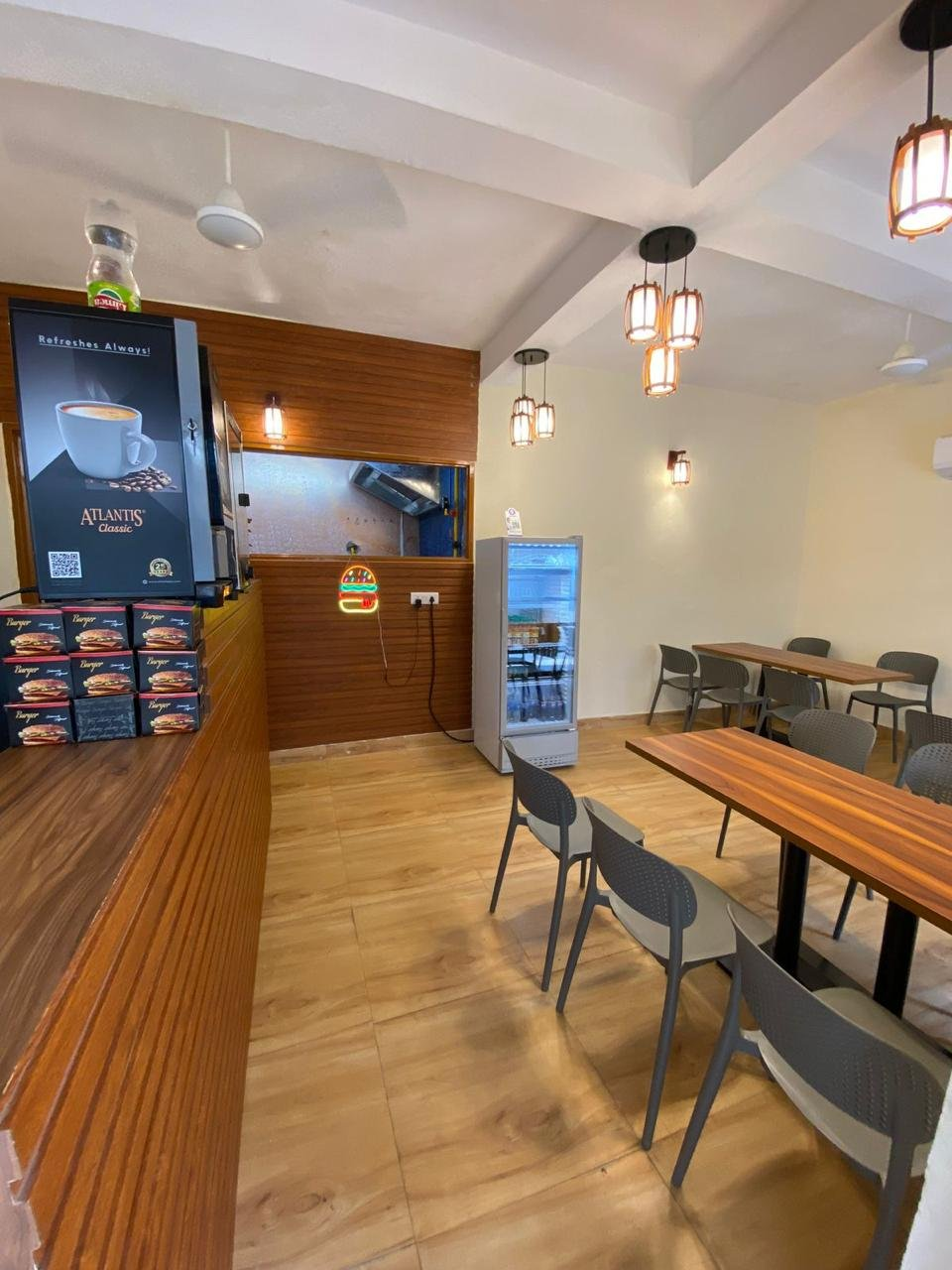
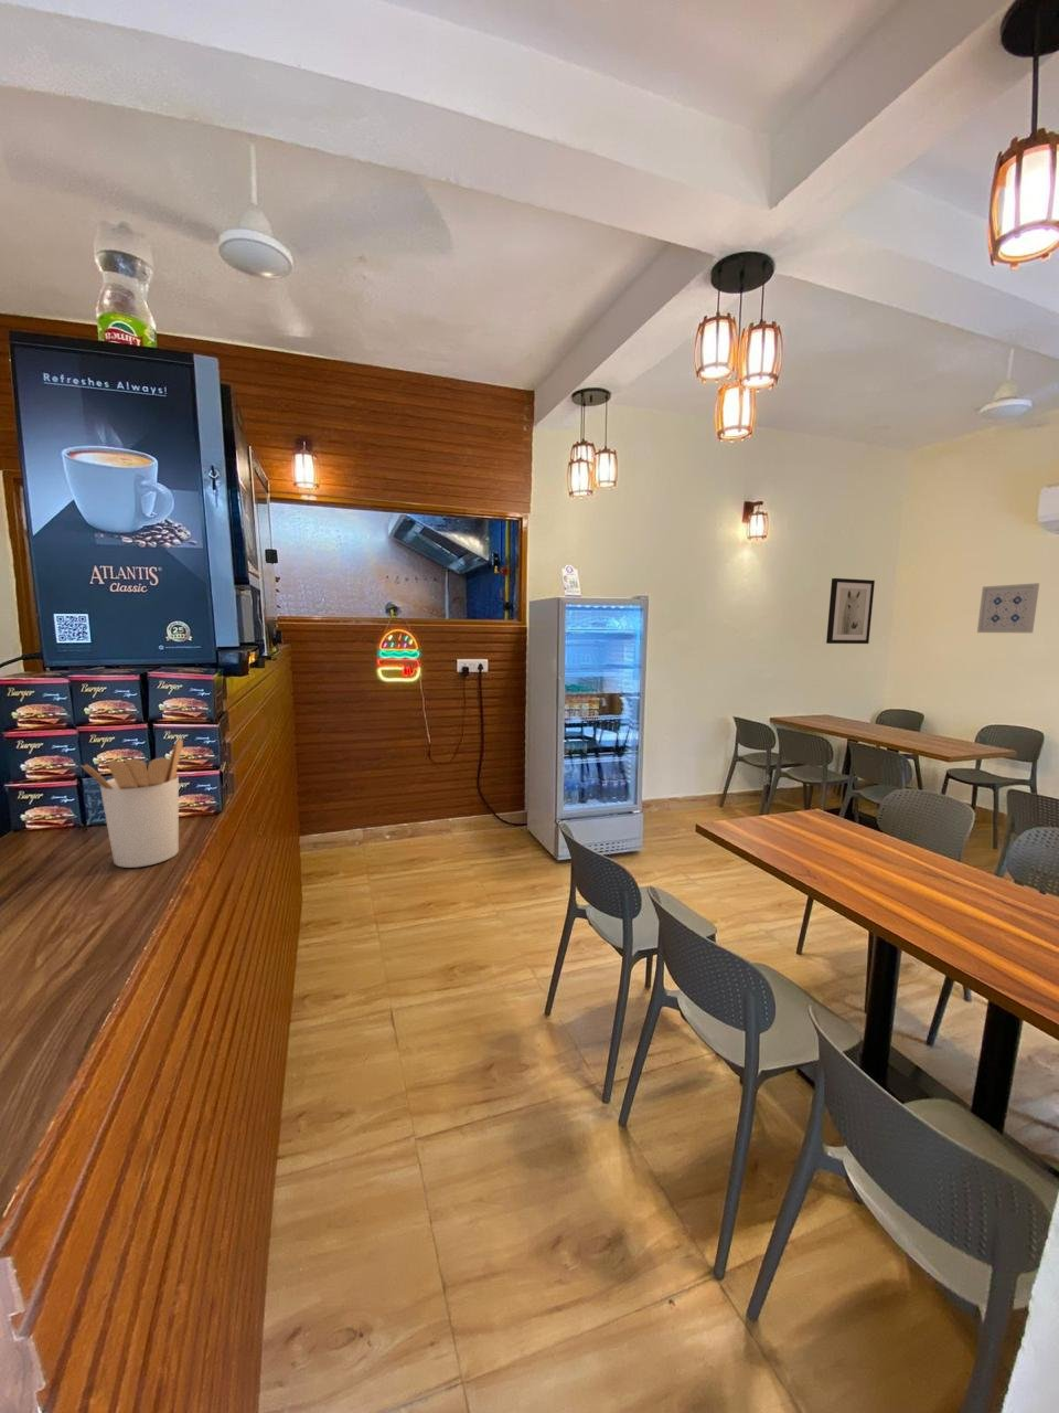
+ utensil holder [79,738,185,869]
+ wall art [977,582,1040,634]
+ wall art [825,577,875,644]
